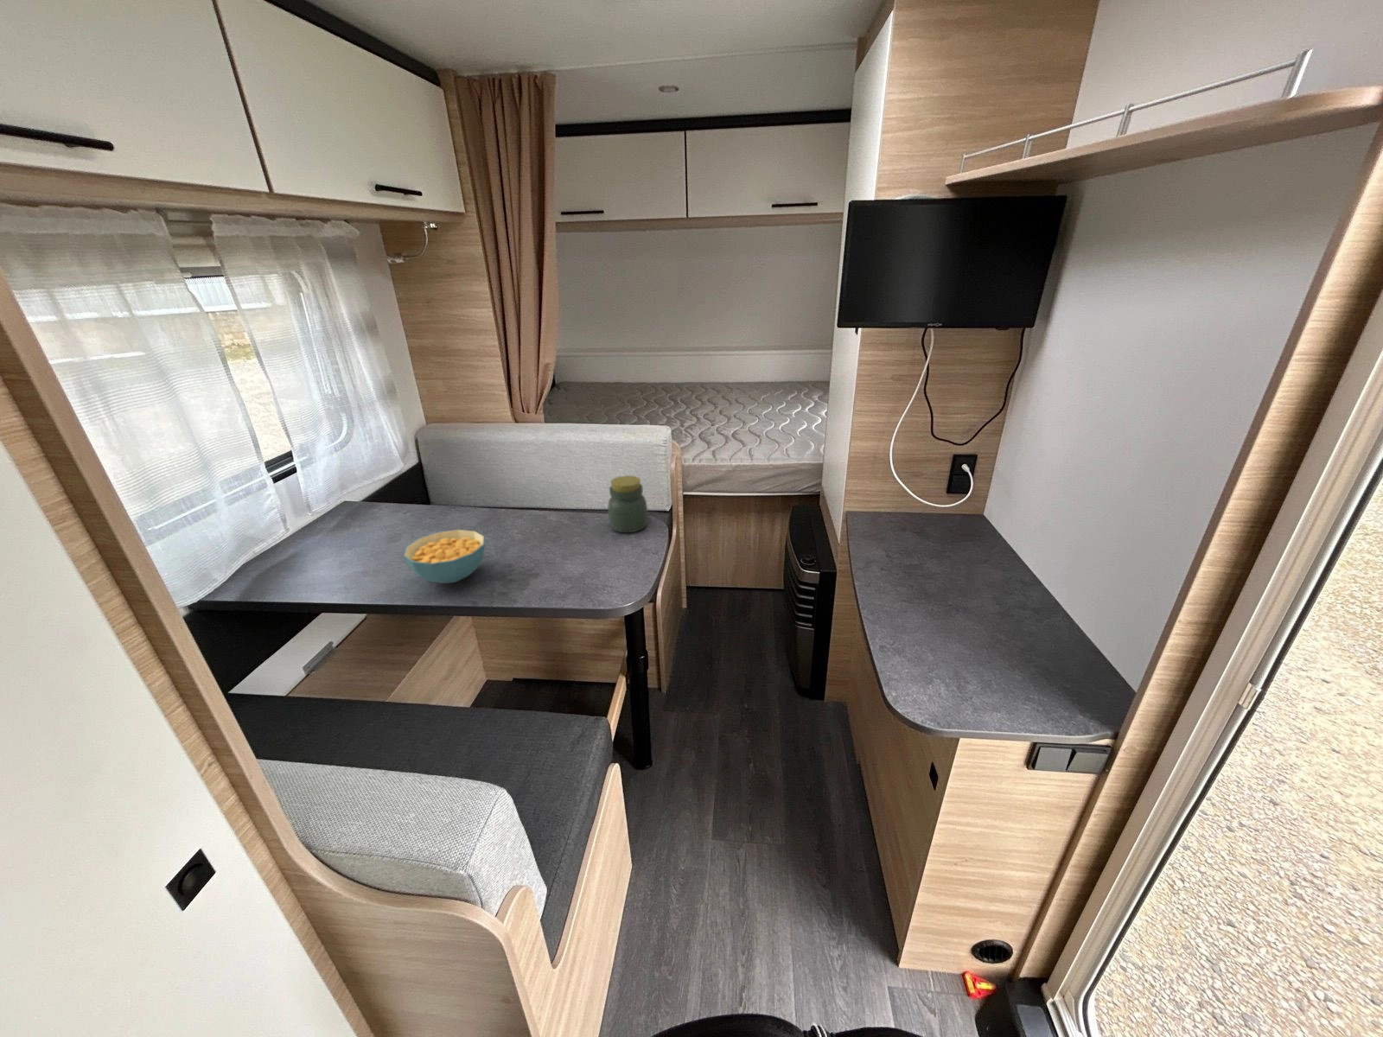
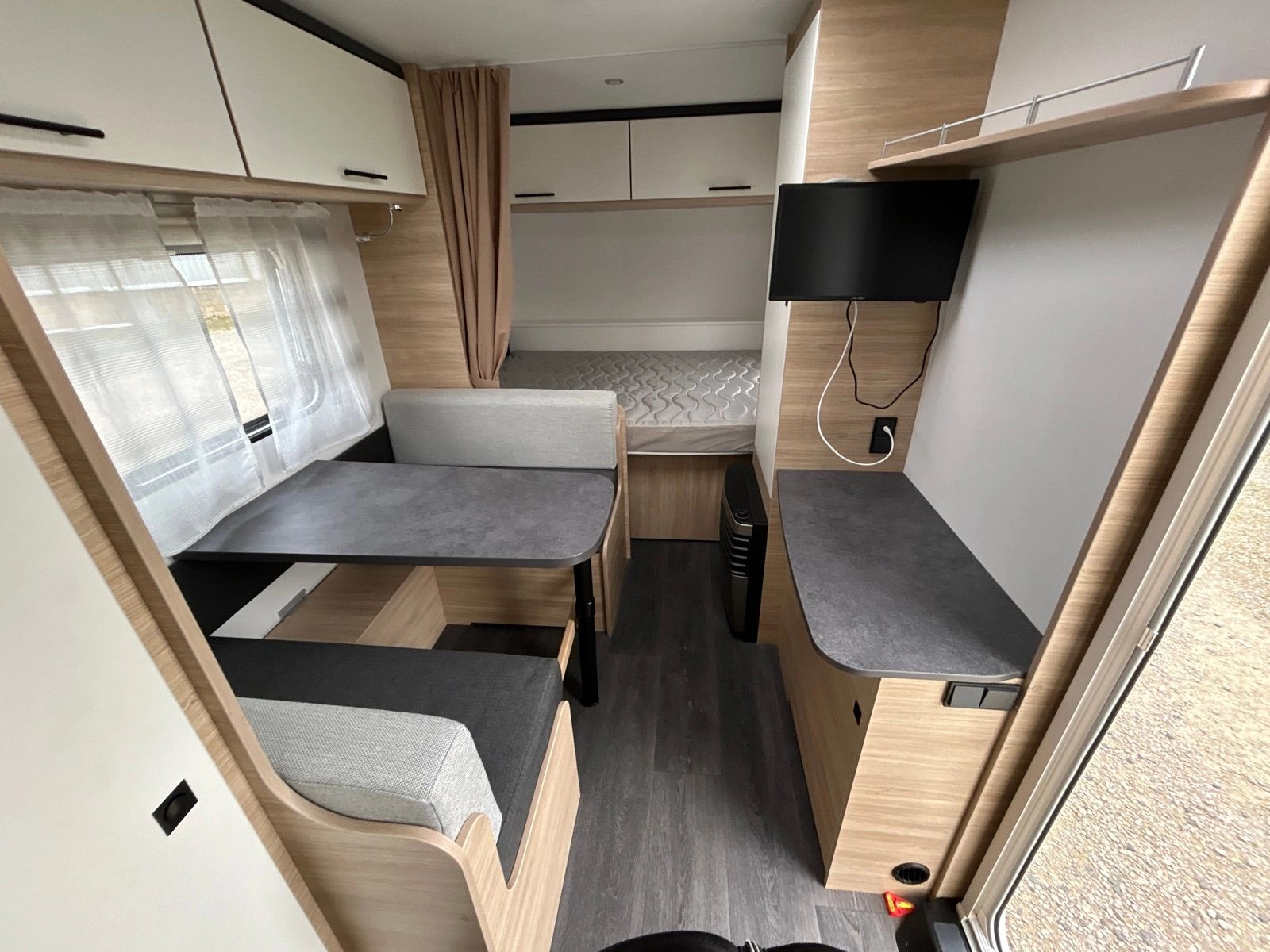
- jar [608,475,648,533]
- cereal bowl [403,529,486,584]
